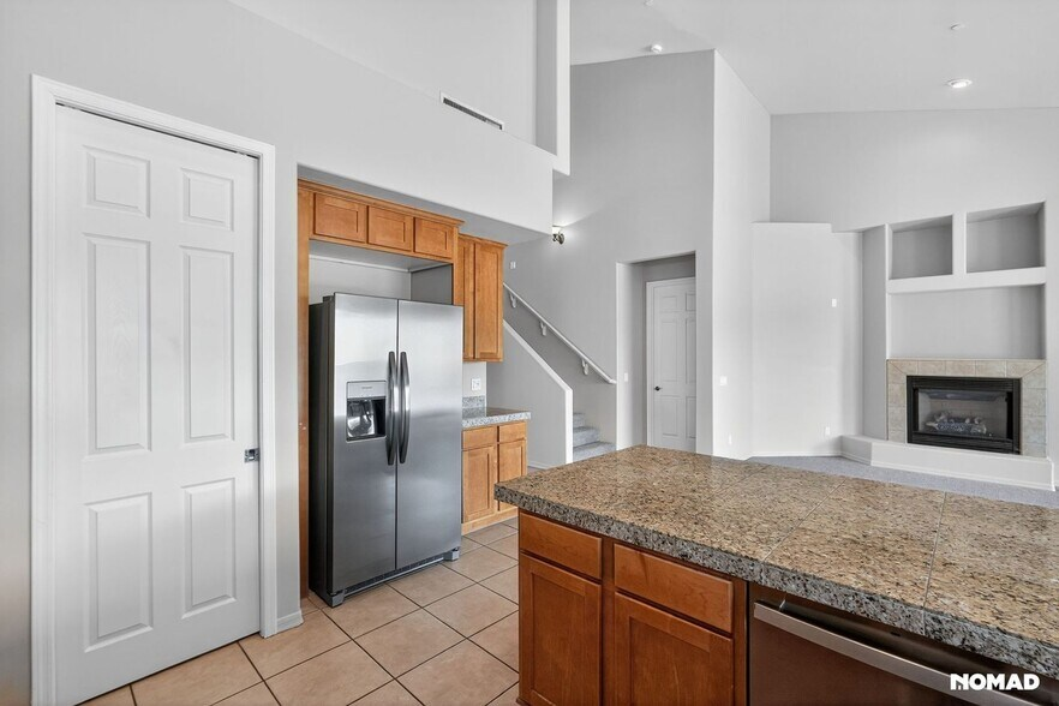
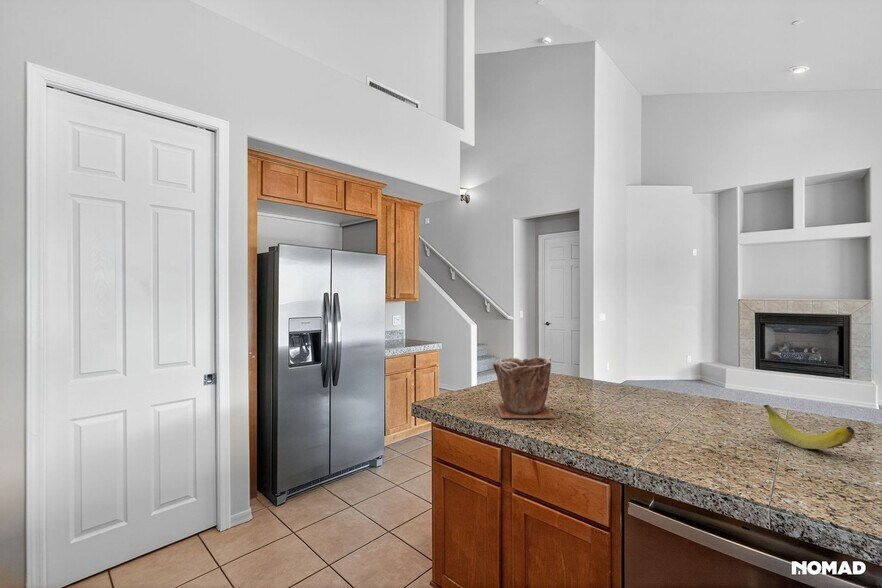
+ fruit [762,404,856,450]
+ plant pot [492,356,556,419]
